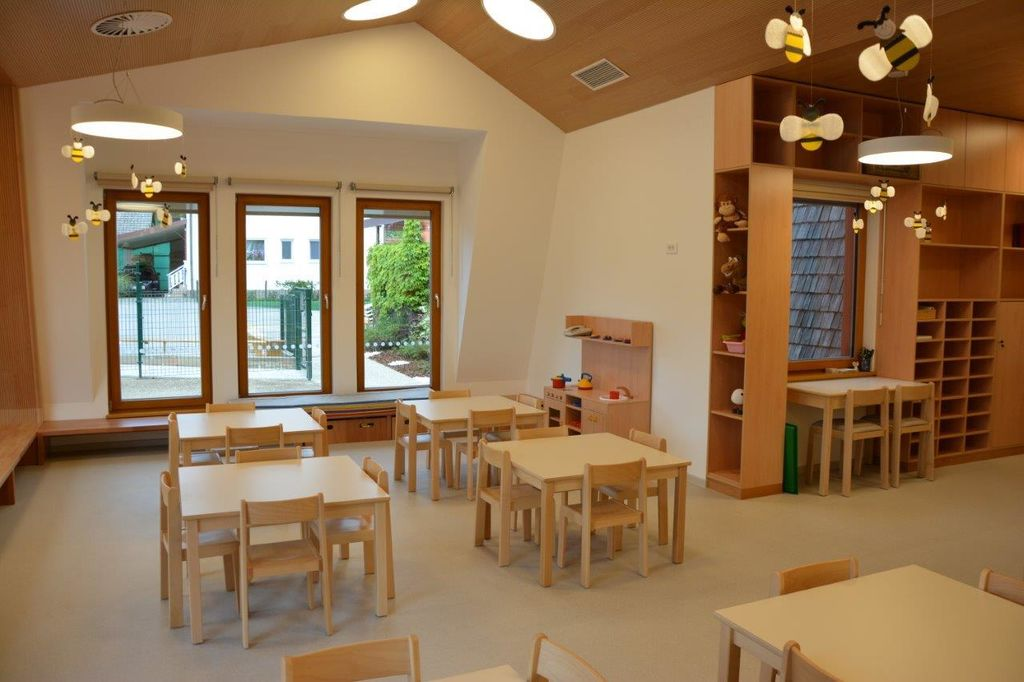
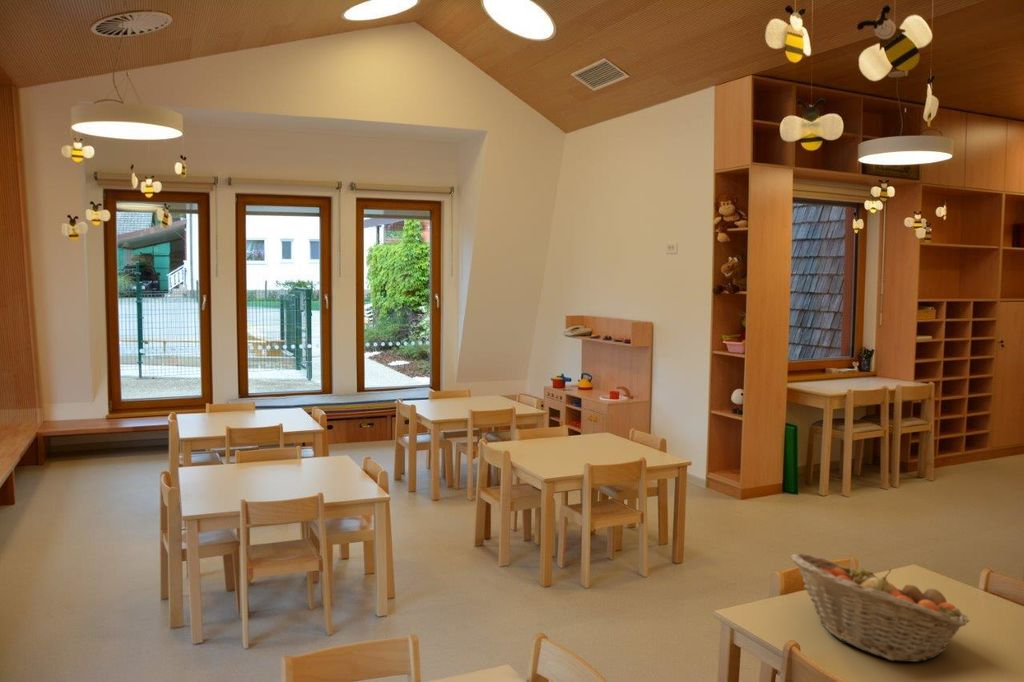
+ fruit basket [789,552,971,663]
